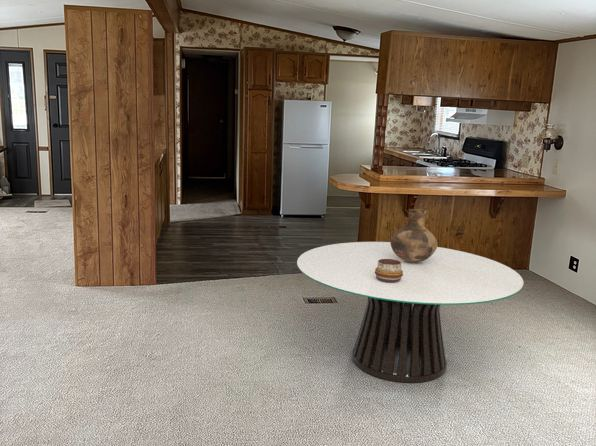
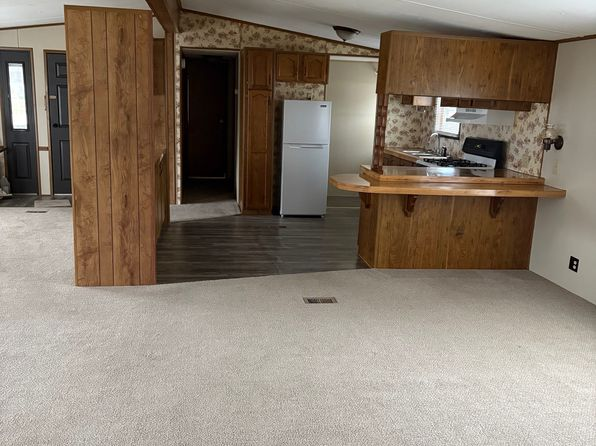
- dining table [296,241,524,384]
- decorative bowl [375,259,403,282]
- vase [389,208,439,263]
